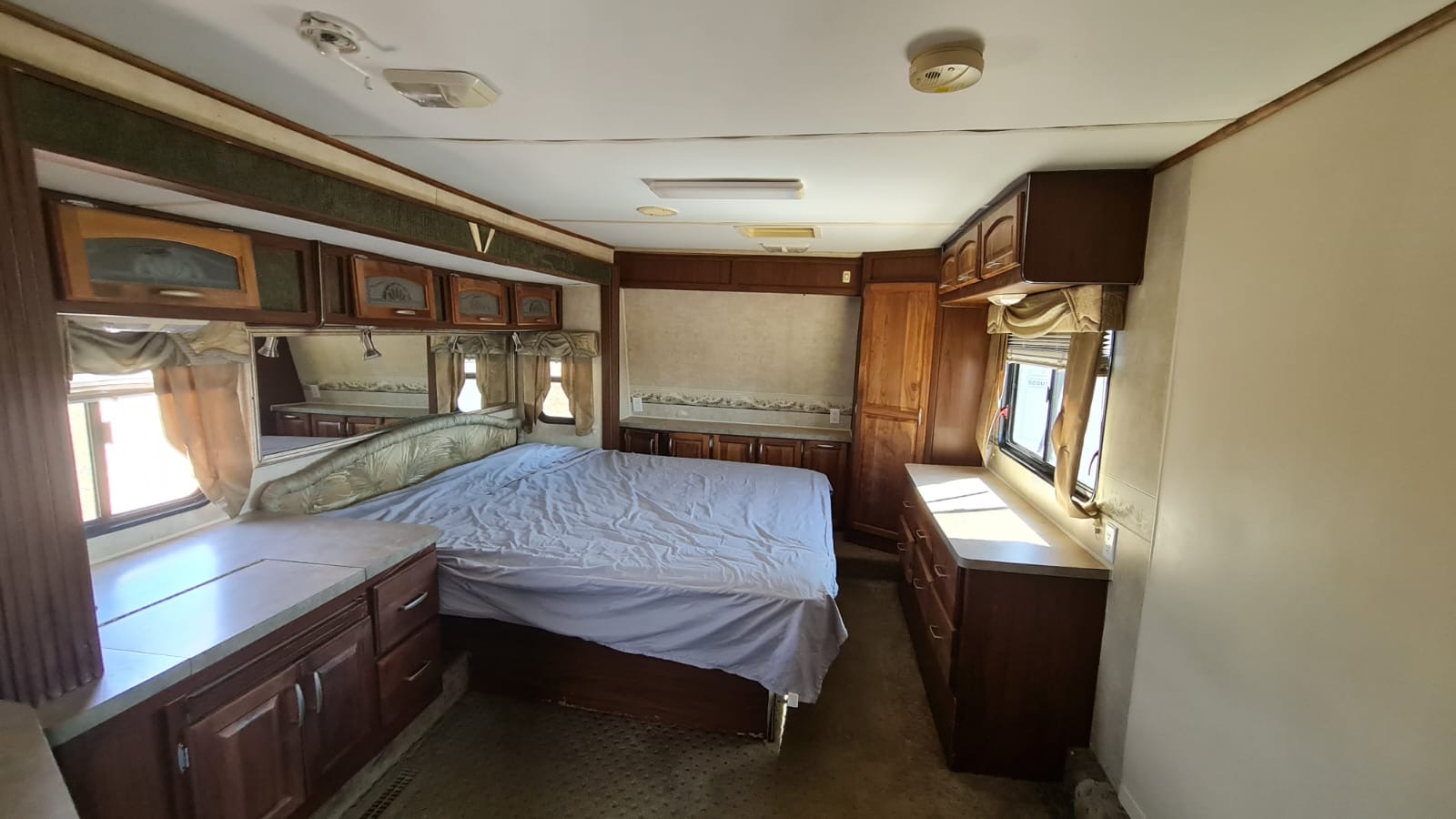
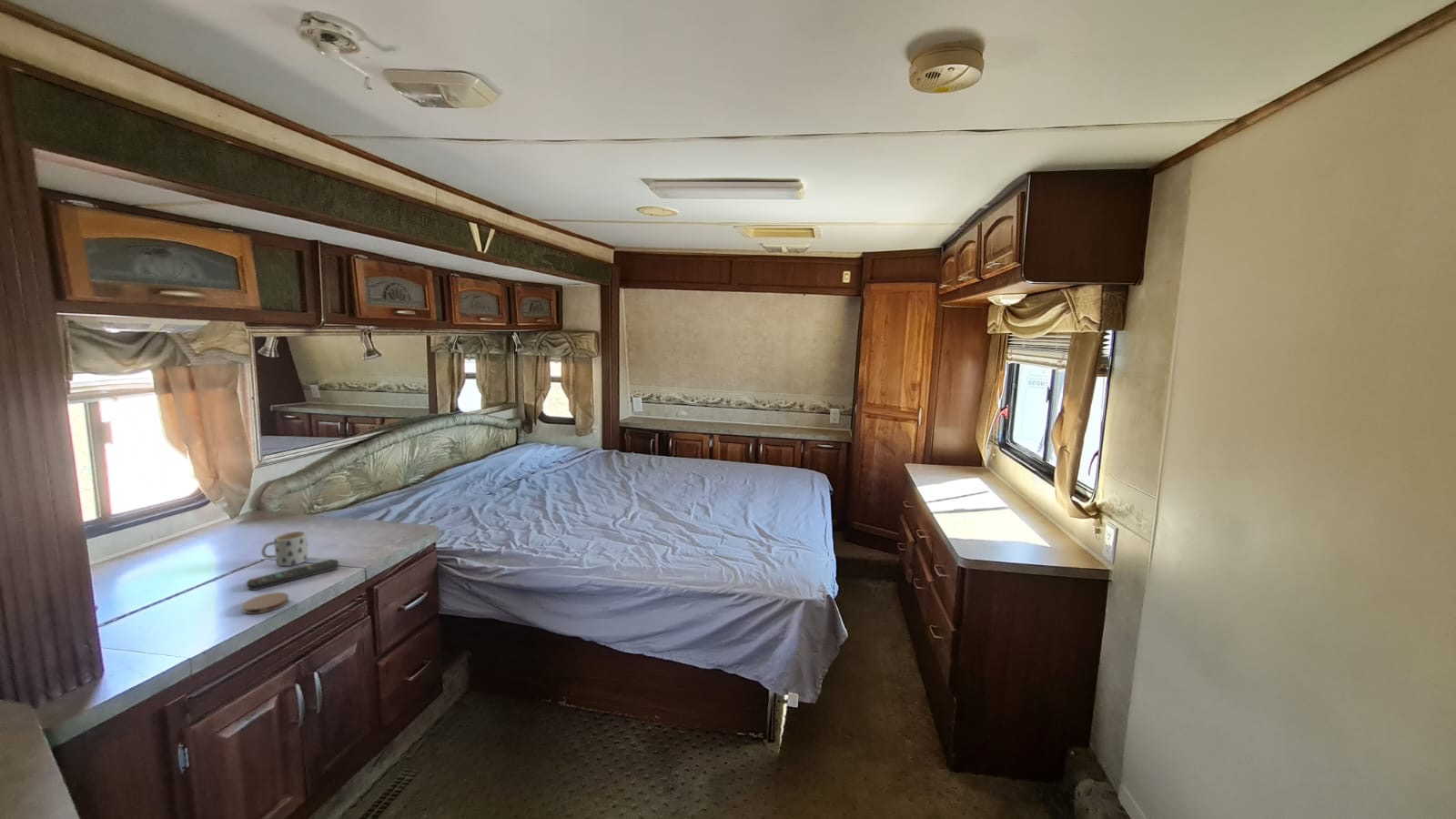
+ coaster [241,591,289,615]
+ mug [260,531,309,567]
+ remote control [246,559,340,591]
